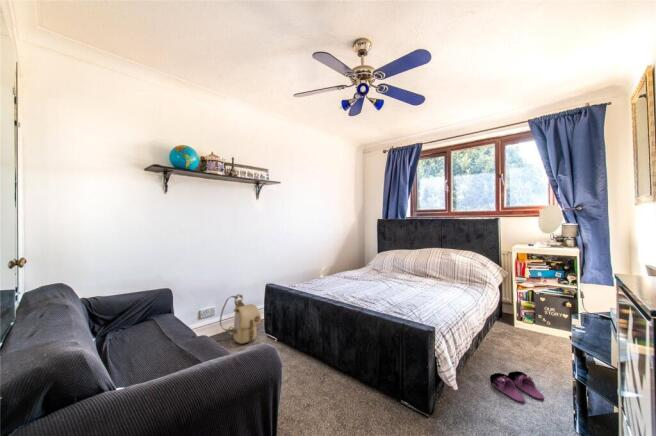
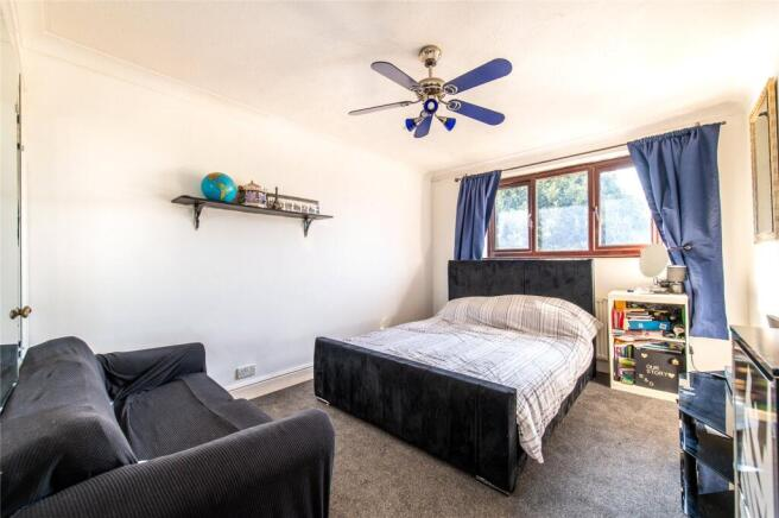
- backpack [219,293,262,345]
- slippers [489,370,545,403]
